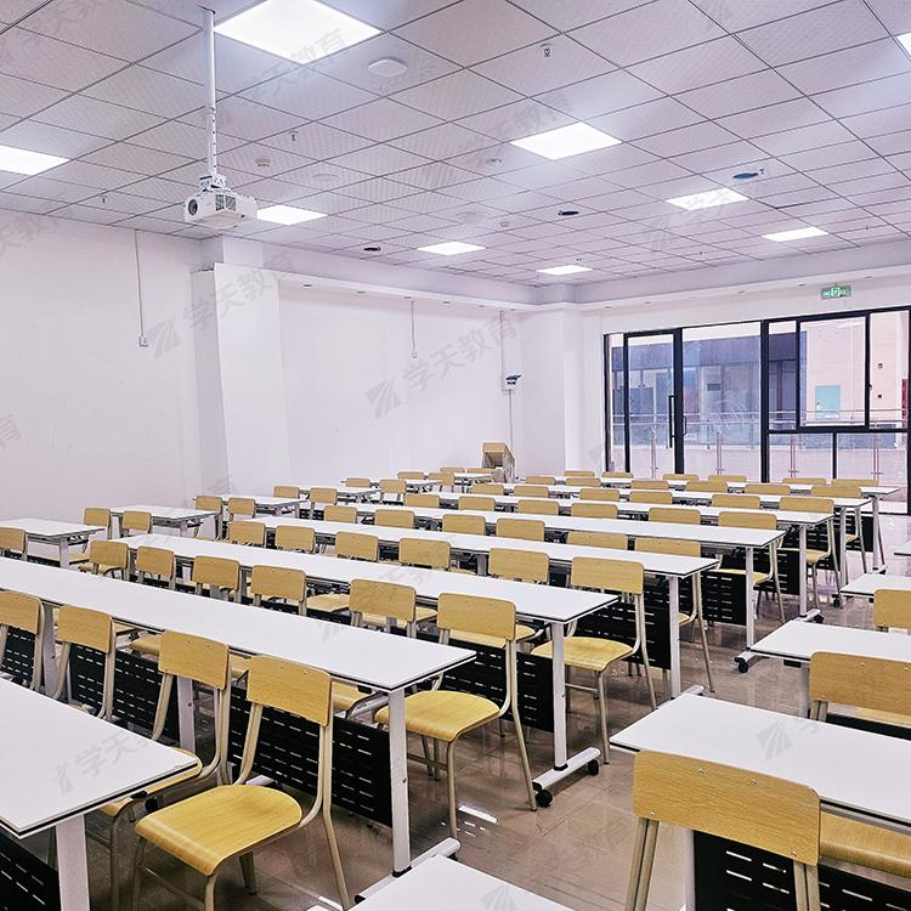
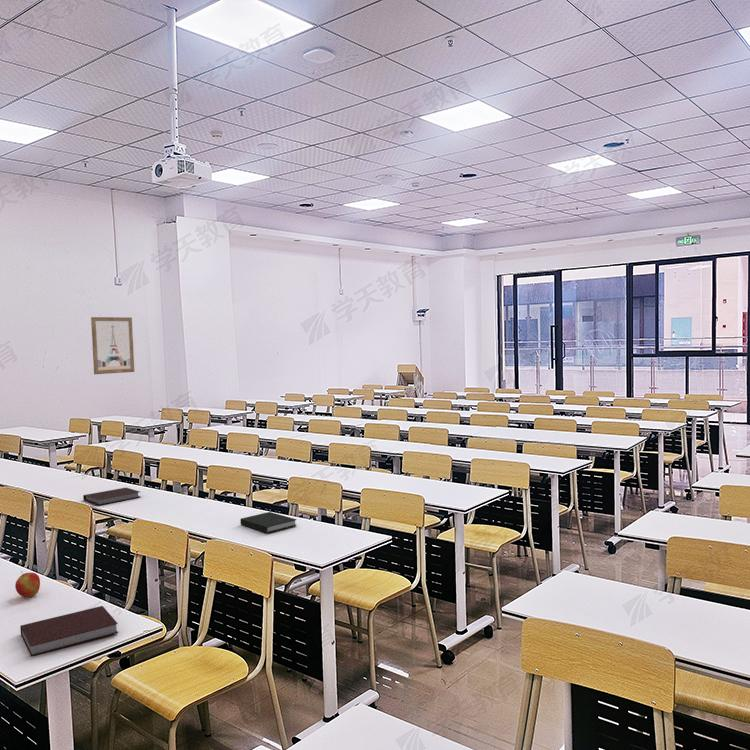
+ wall art [90,316,135,375]
+ notebook [82,487,141,506]
+ apple [14,570,41,598]
+ book [239,511,298,534]
+ notebook [19,605,119,657]
